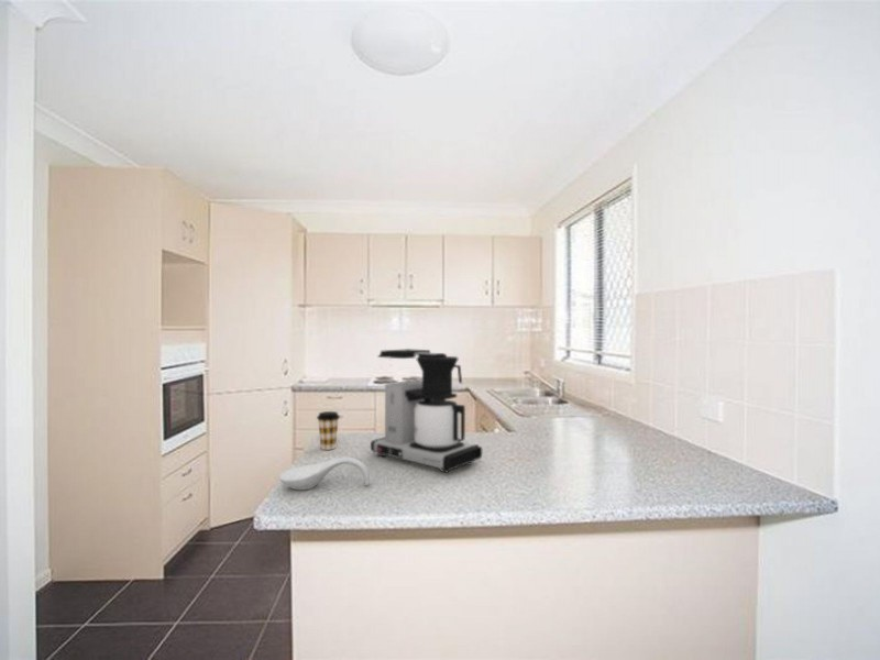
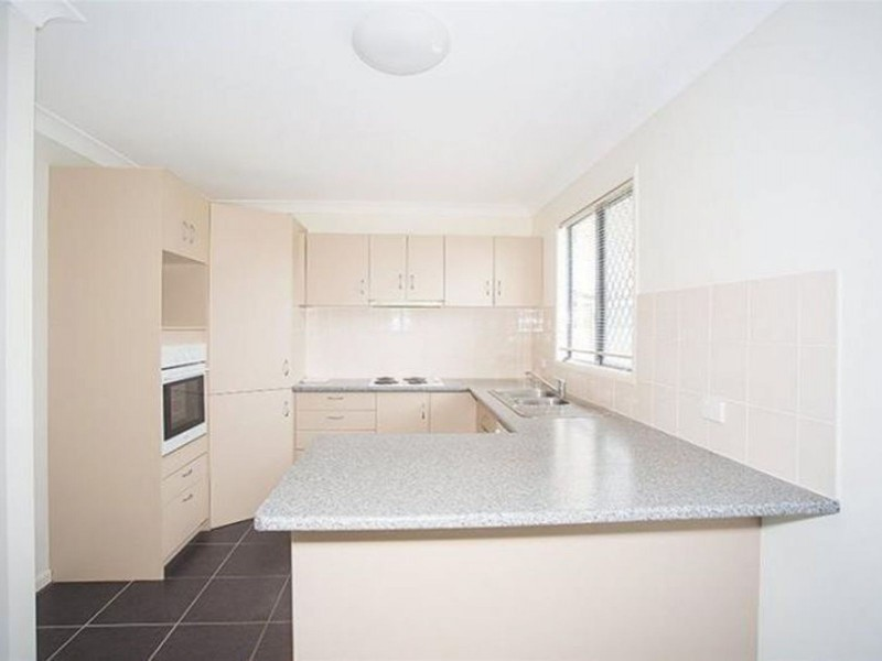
- spoon rest [278,455,371,491]
- coffee maker [370,348,483,474]
- coffee cup [316,410,341,451]
